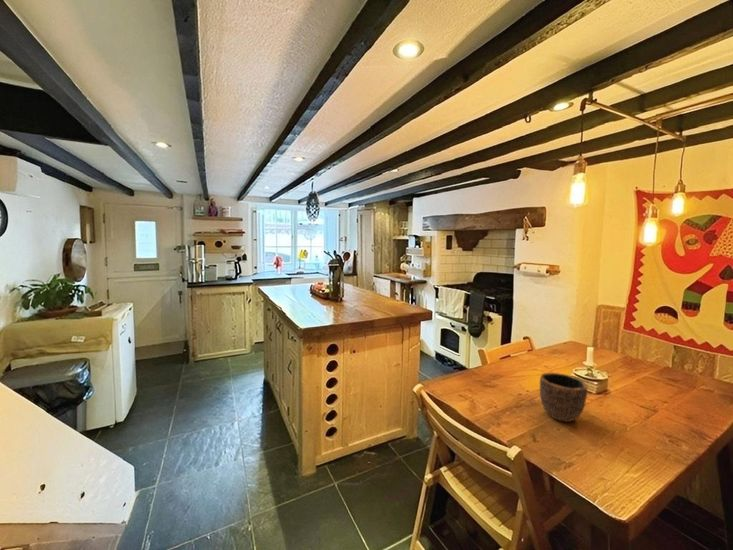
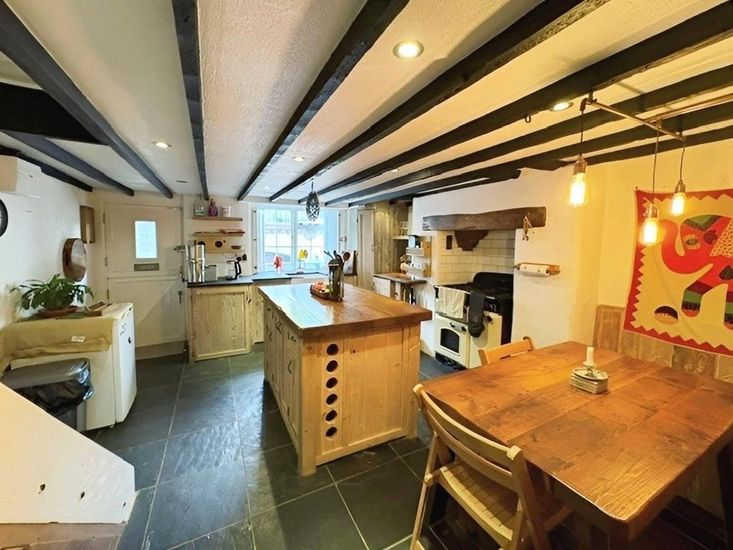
- bowl [539,372,588,423]
